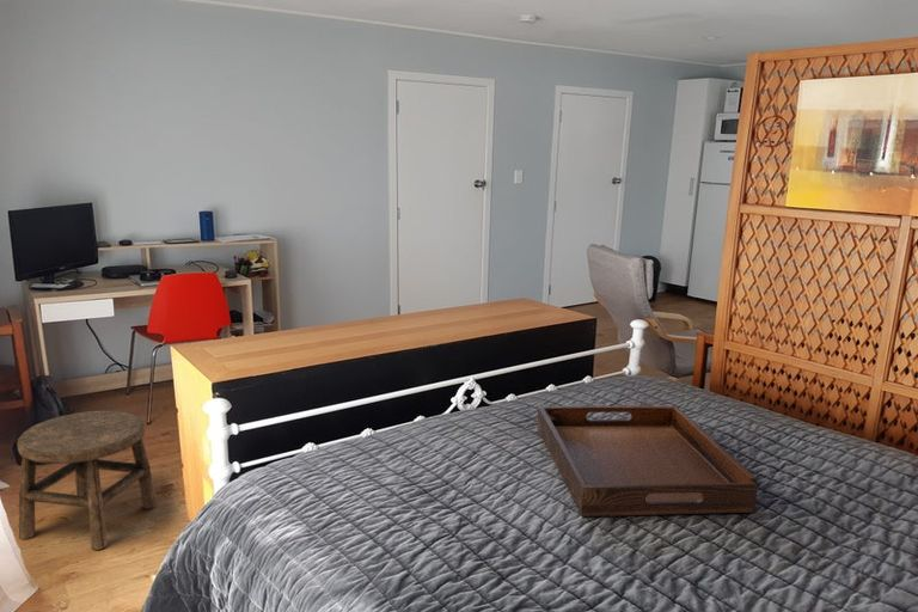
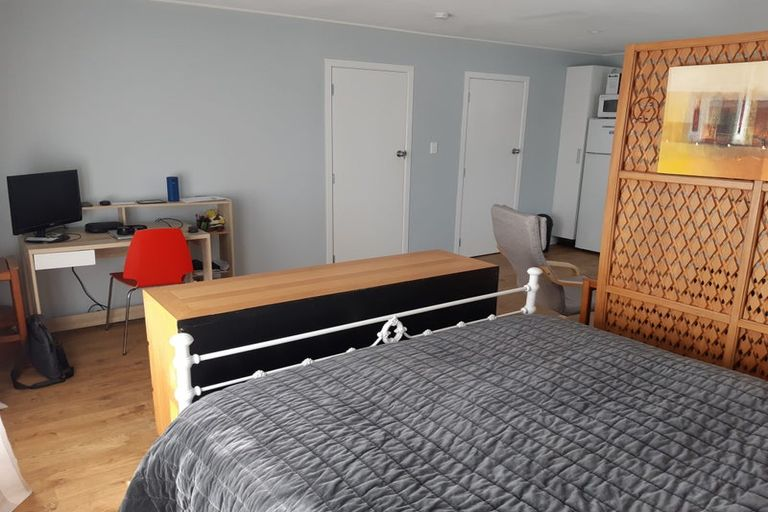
- stool [16,410,158,551]
- serving tray [536,405,758,518]
